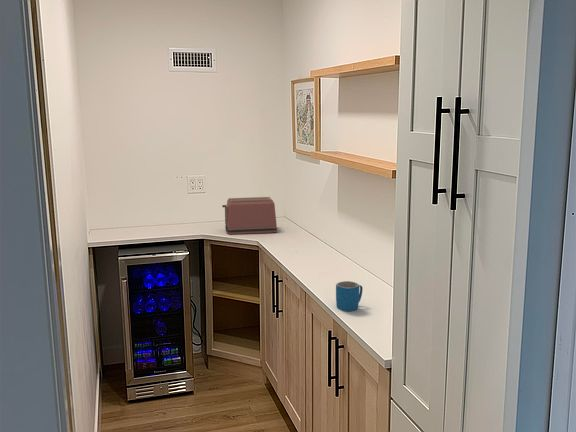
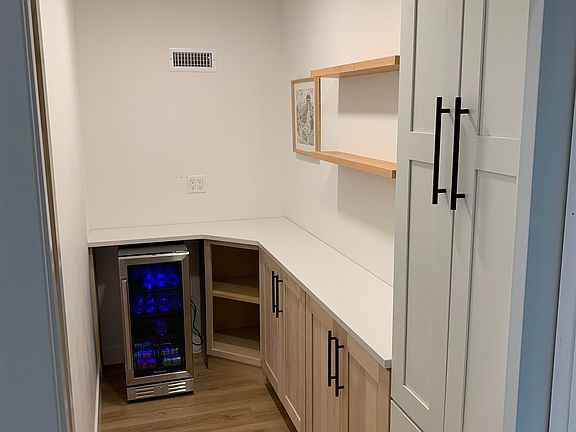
- toaster [221,196,278,235]
- mug [335,280,364,312]
